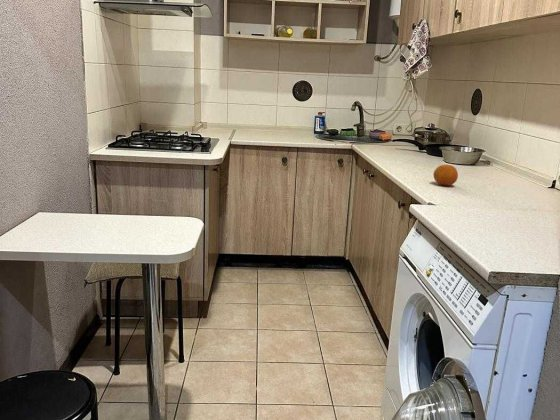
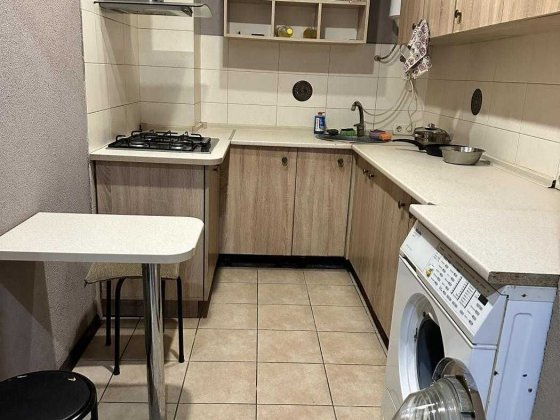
- fruit [433,164,459,187]
